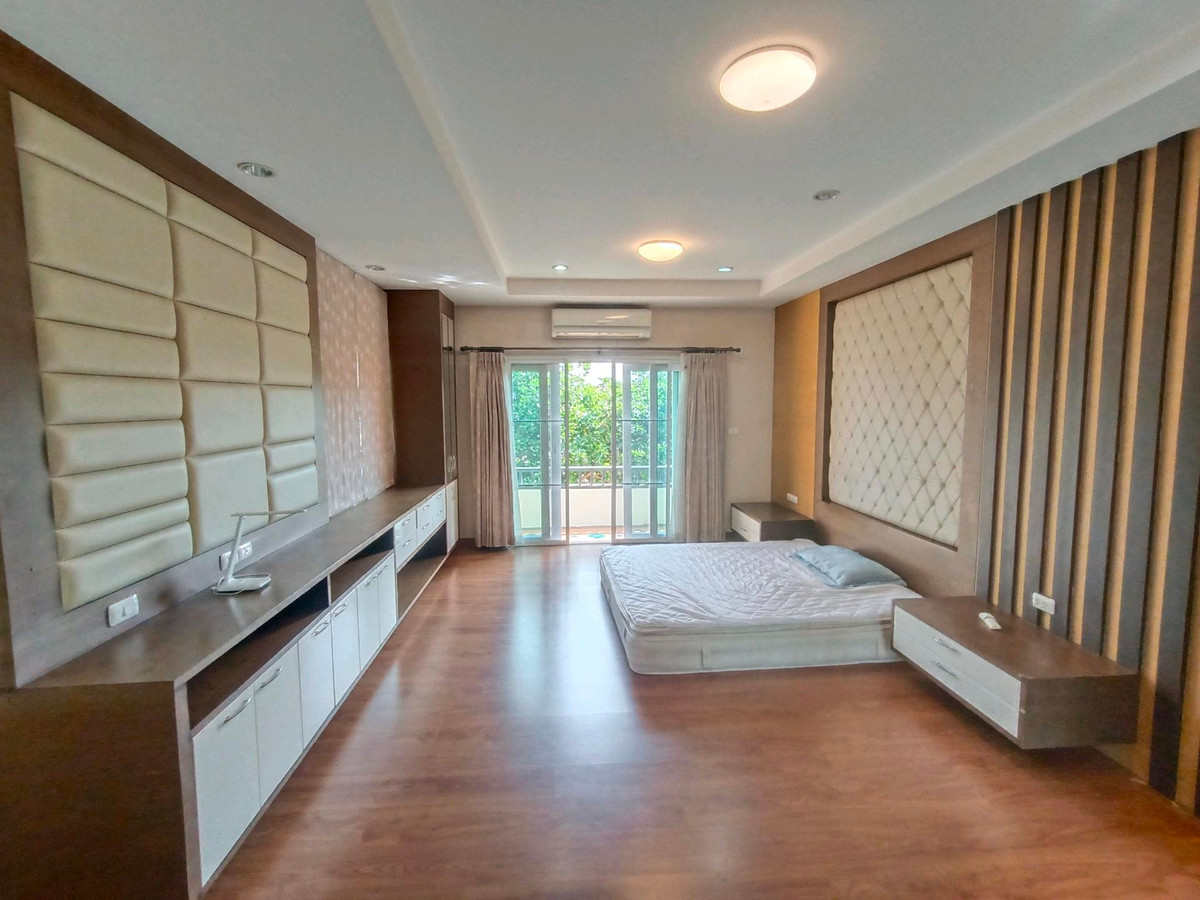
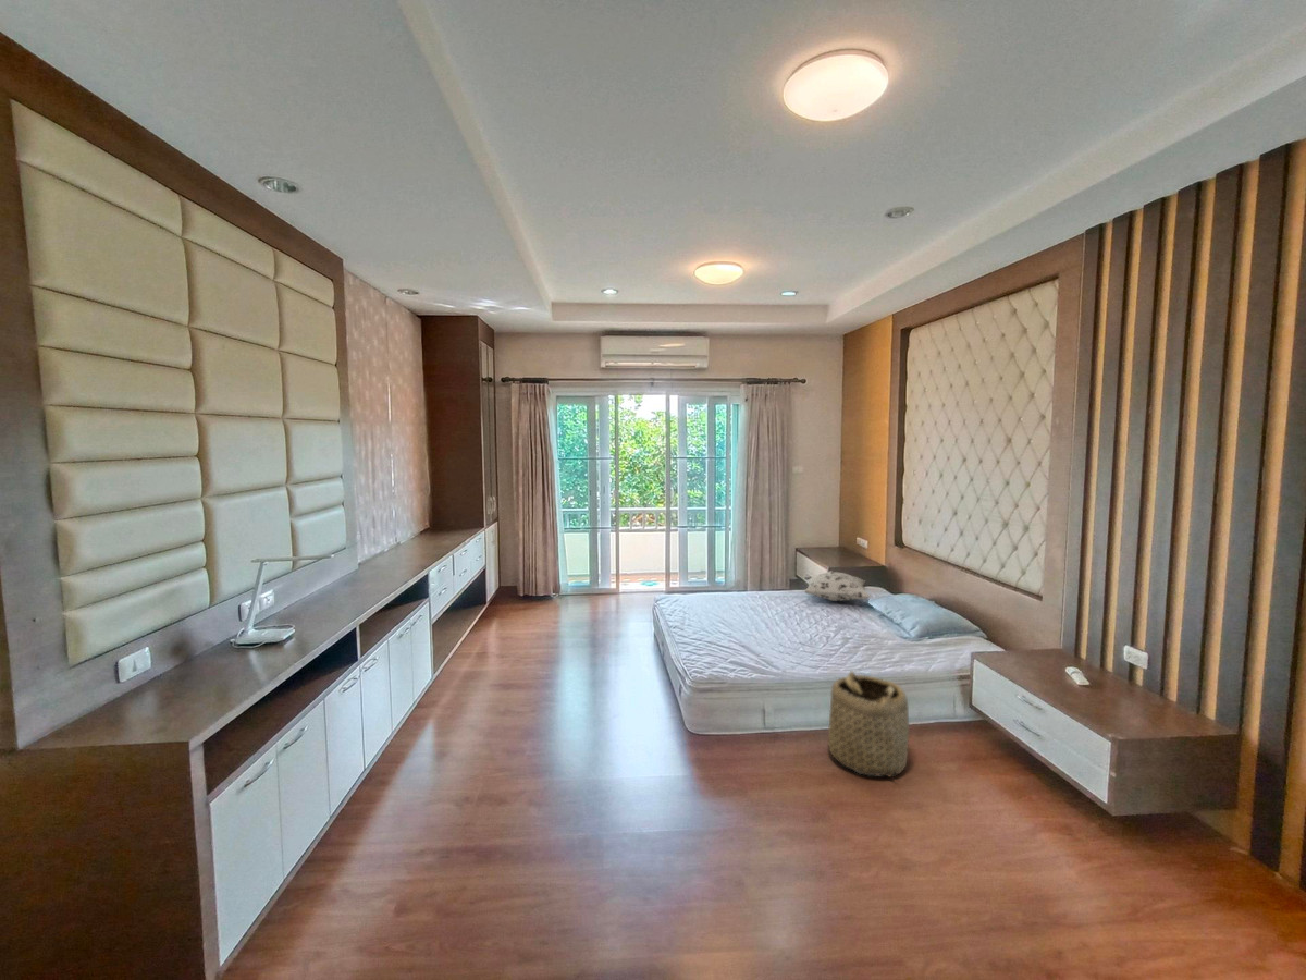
+ decorative pillow [803,571,872,602]
+ basket [827,670,910,777]
